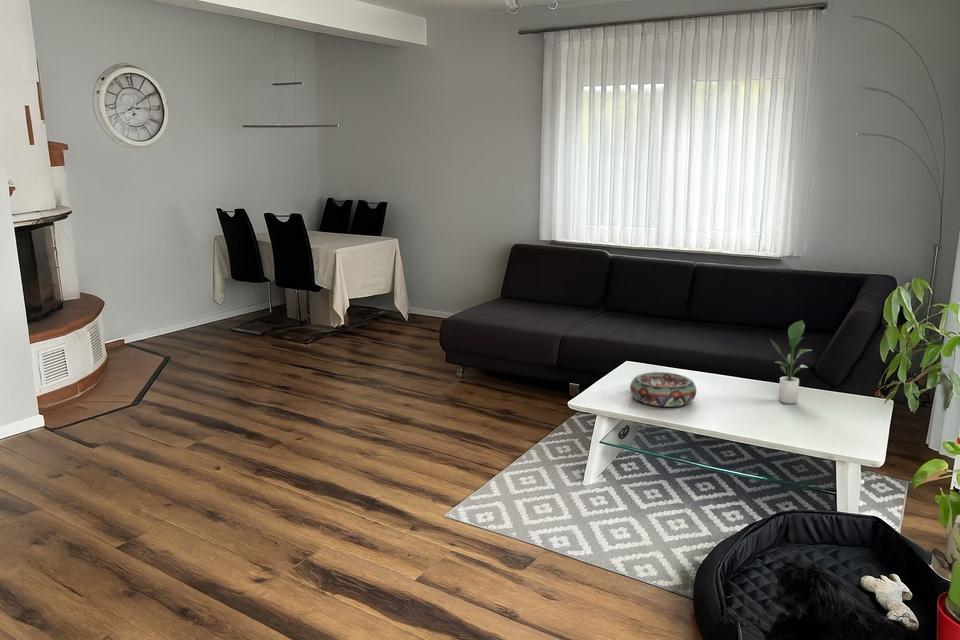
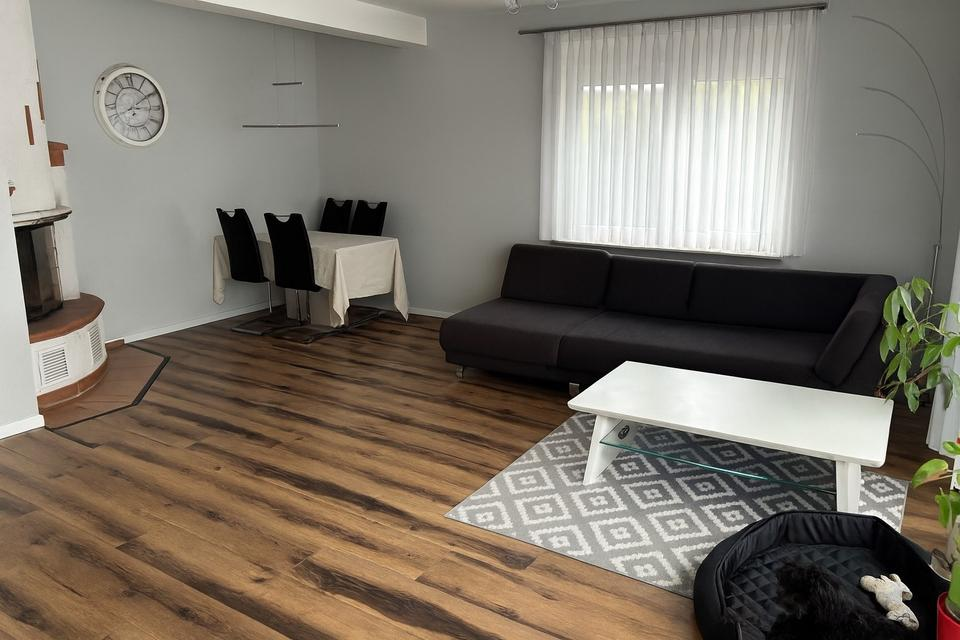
- decorative bowl [629,371,697,408]
- potted plant [769,319,812,405]
